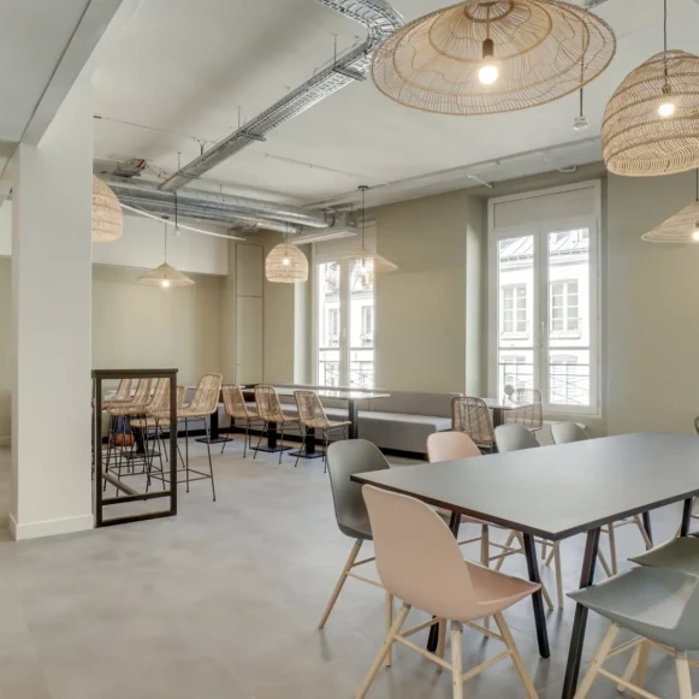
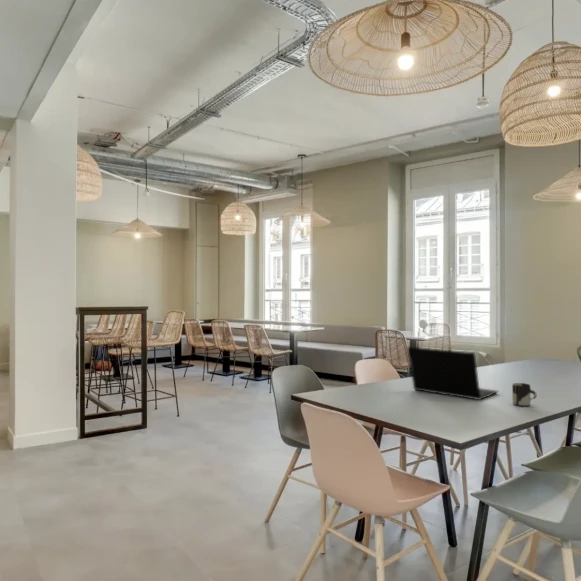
+ laptop [406,346,499,401]
+ cup [511,382,538,407]
